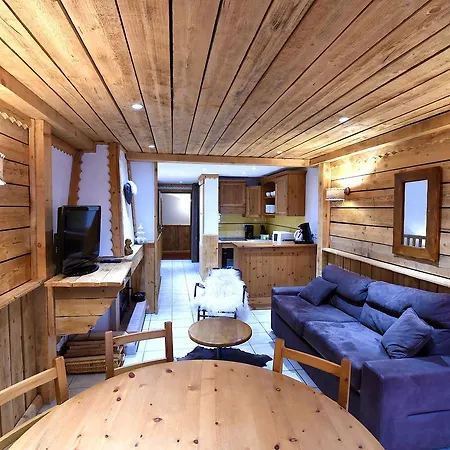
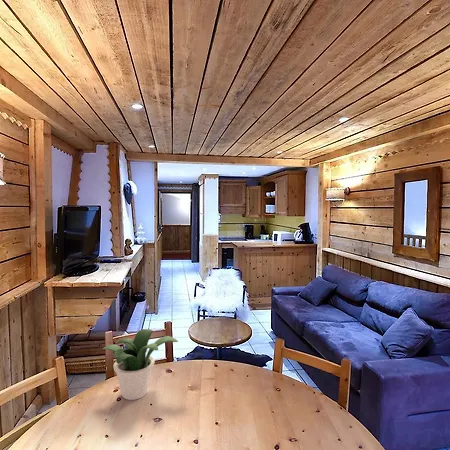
+ potted plant [102,328,179,401]
